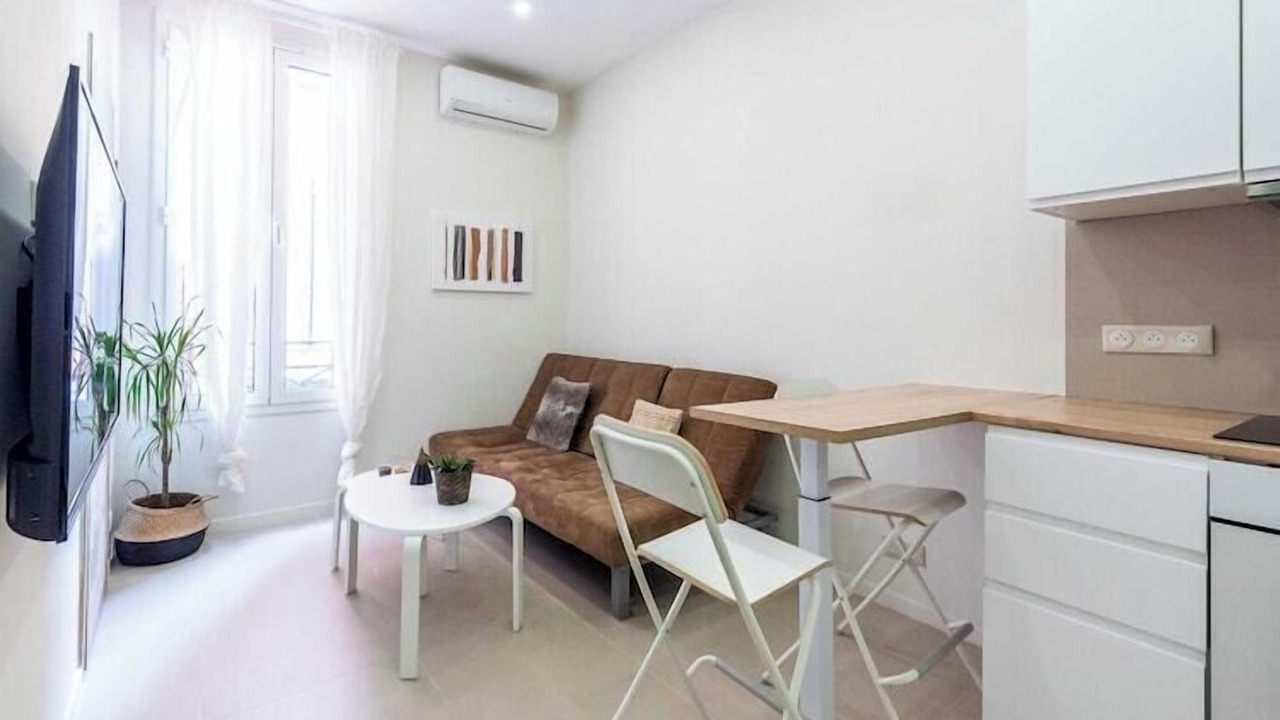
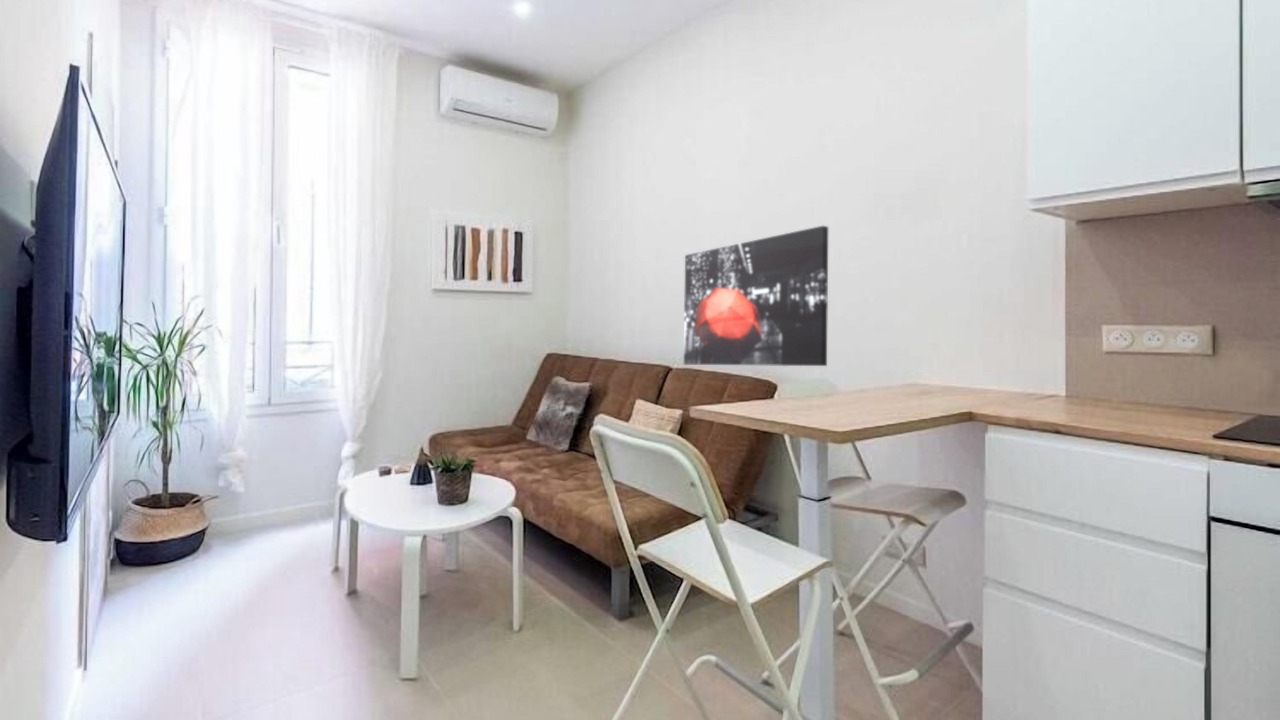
+ wall art [683,225,829,367]
